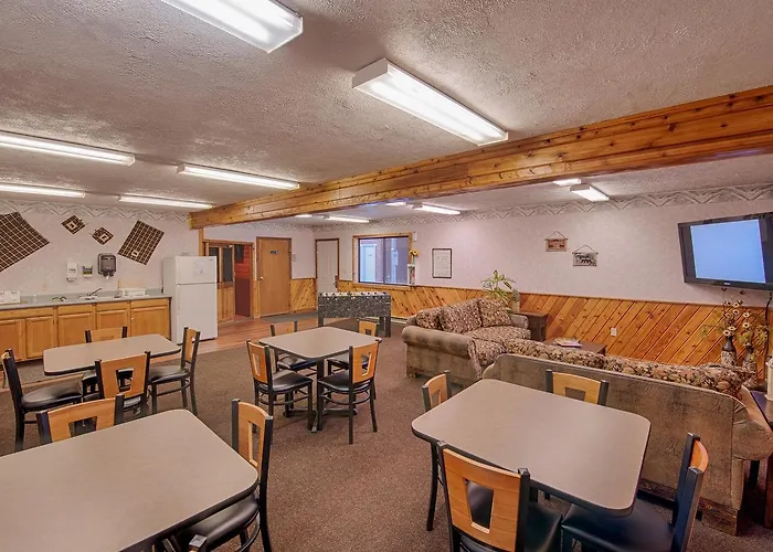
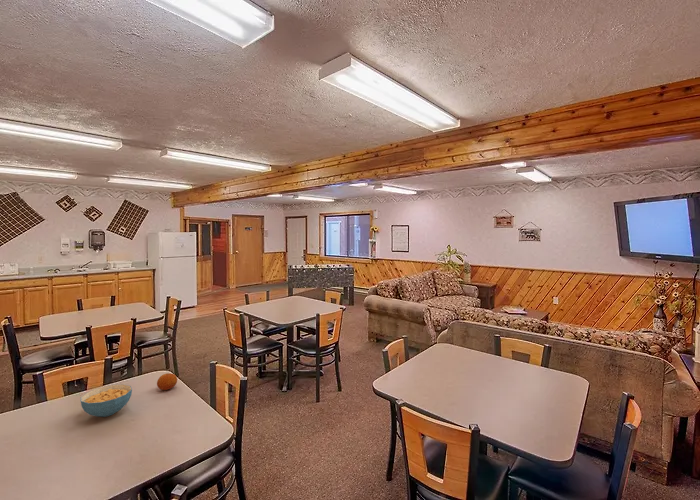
+ cereal bowl [80,383,133,418]
+ fruit [156,372,178,391]
